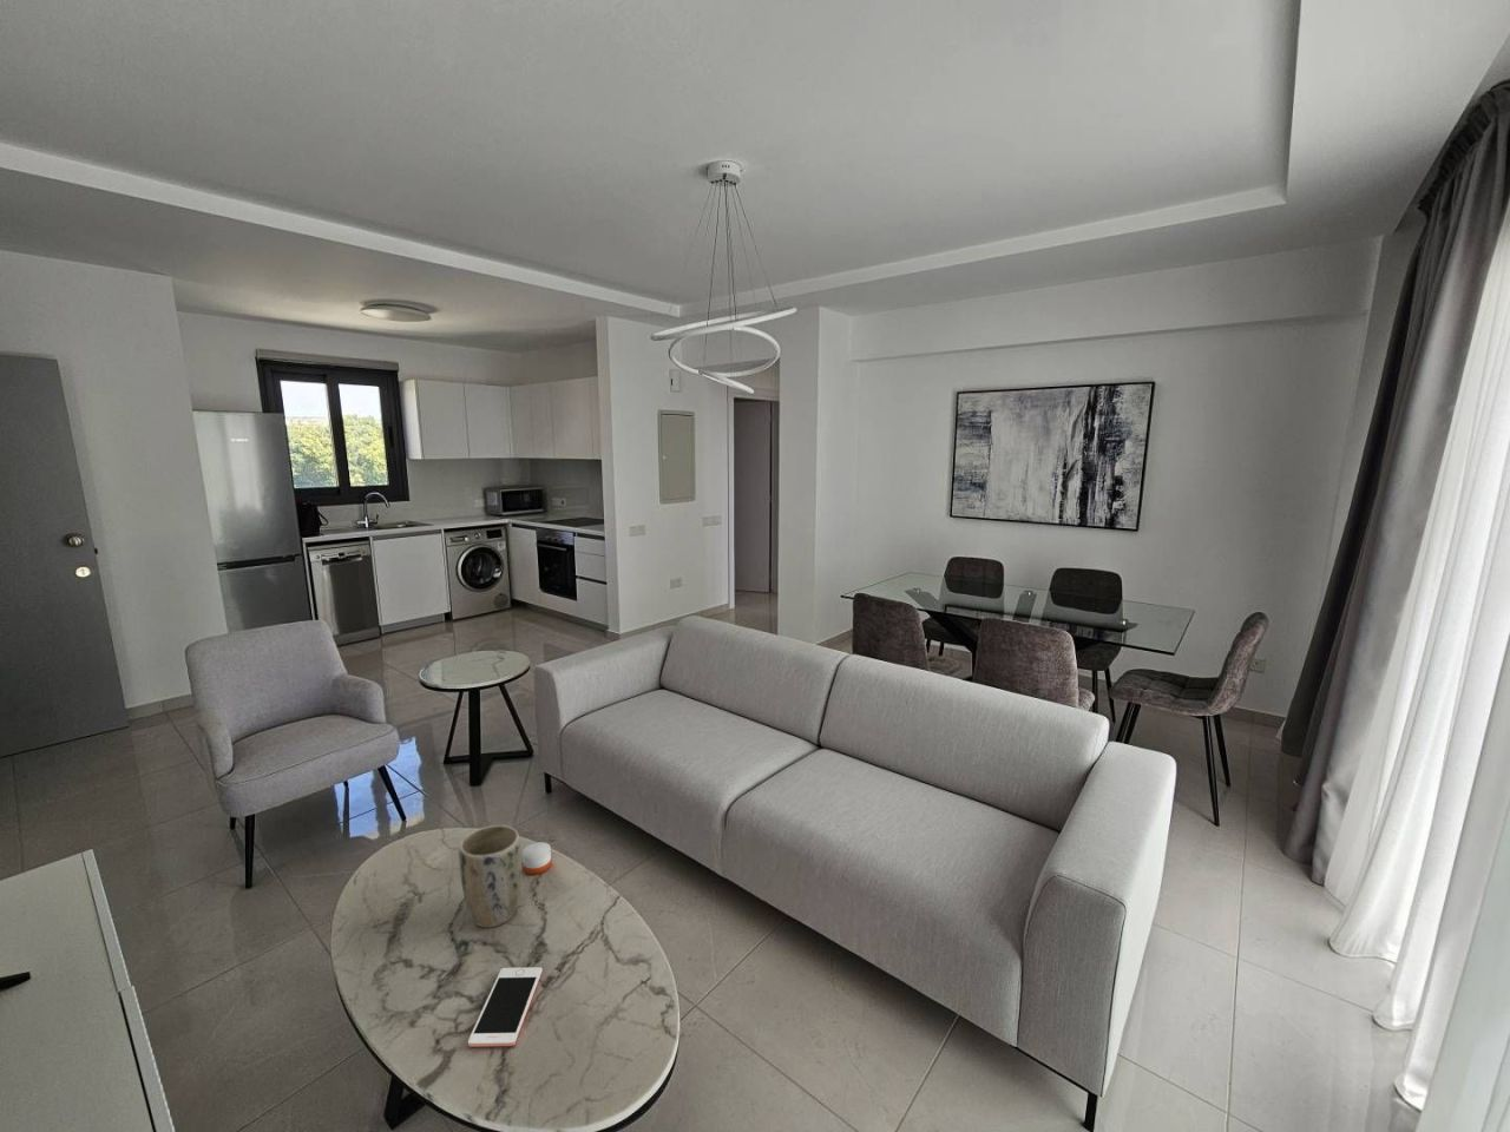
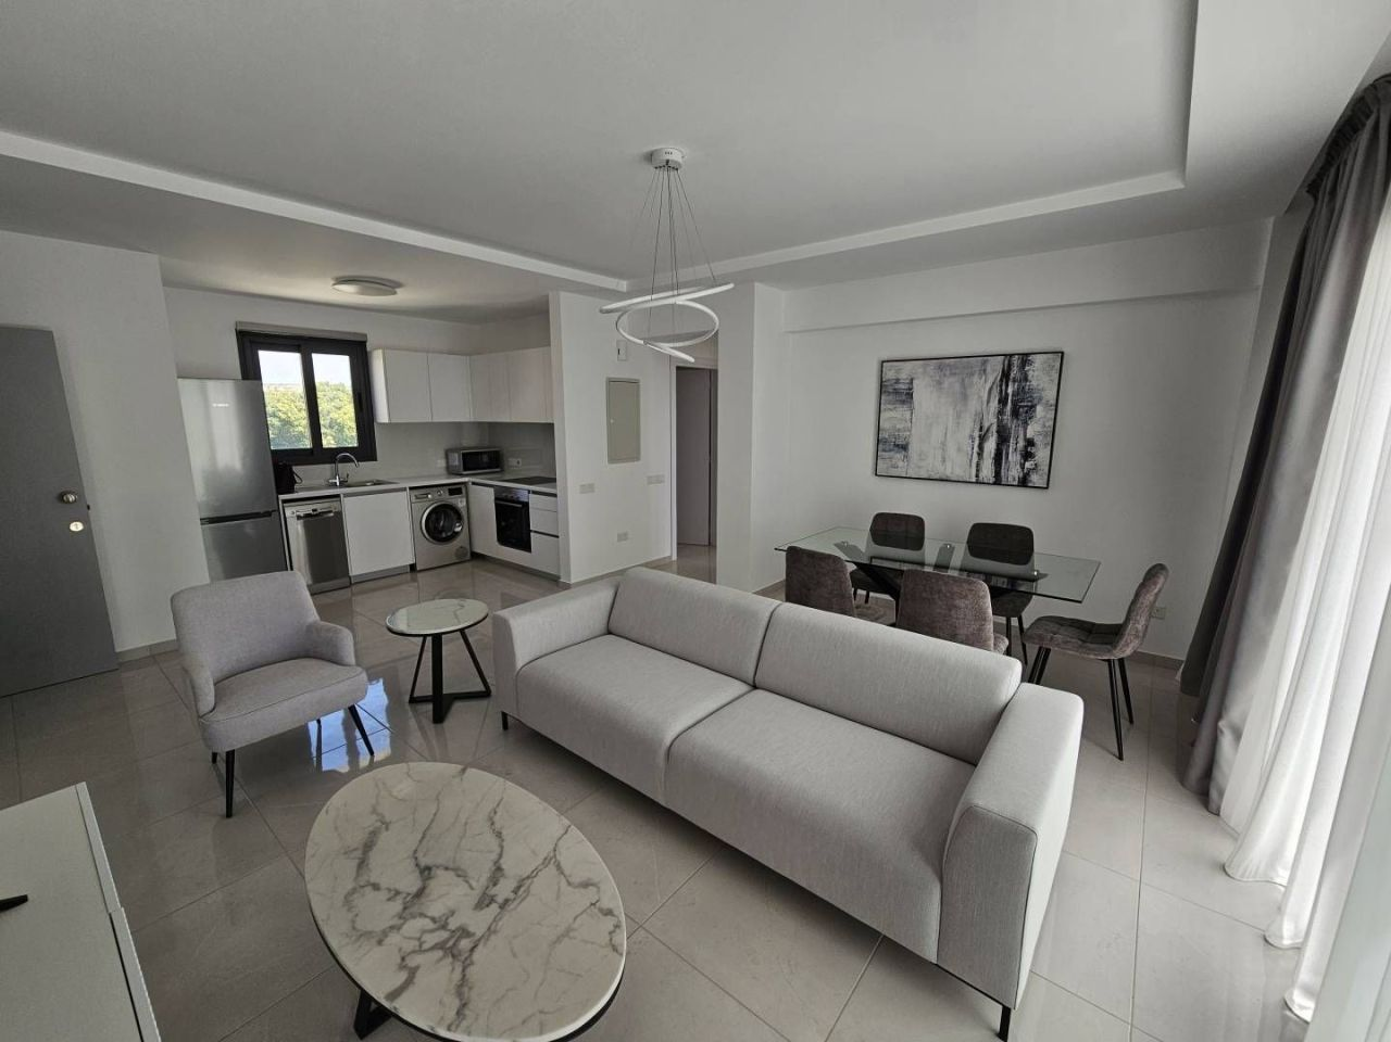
- cell phone [467,966,543,1049]
- plant pot [458,824,523,929]
- candle [522,841,552,876]
